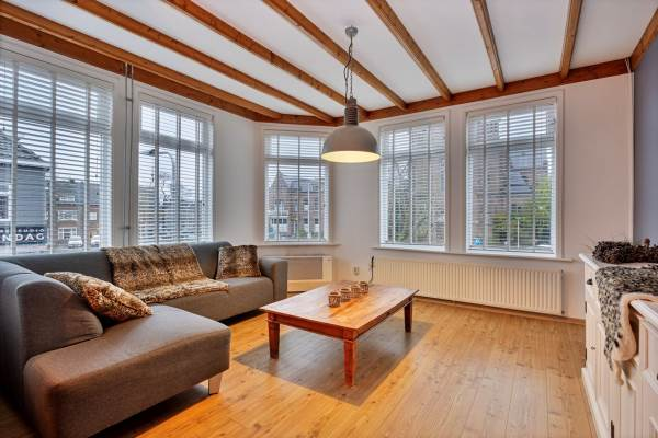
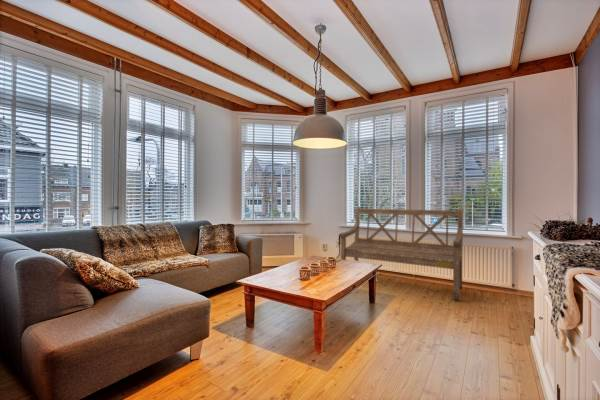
+ bench [338,206,464,302]
